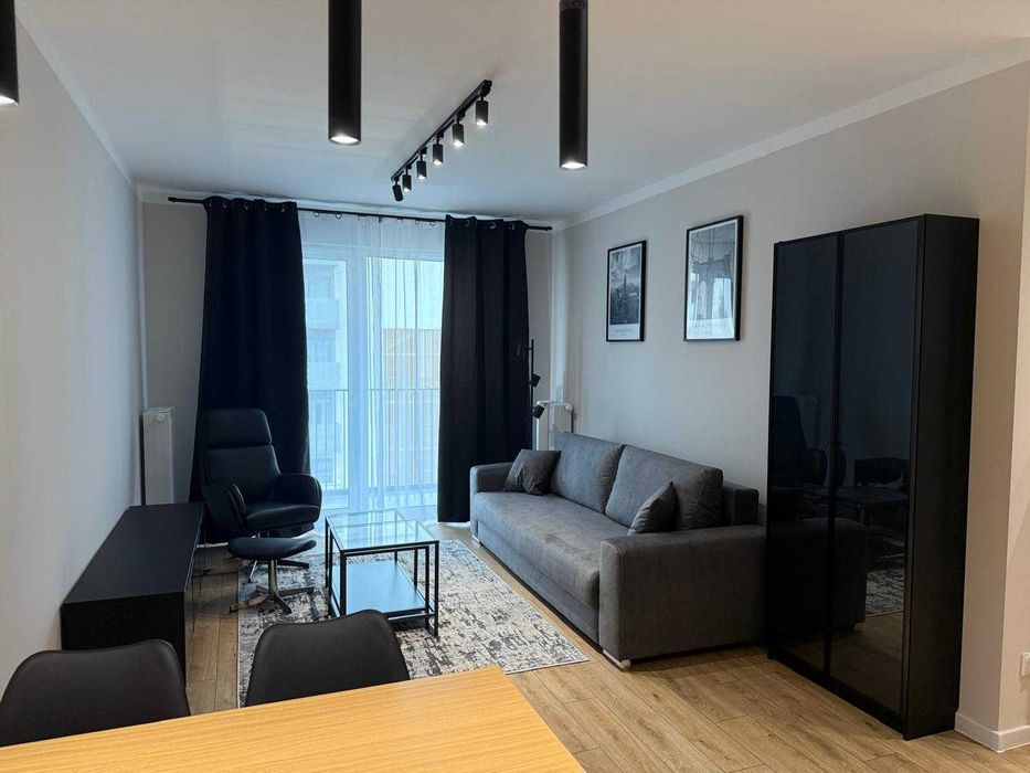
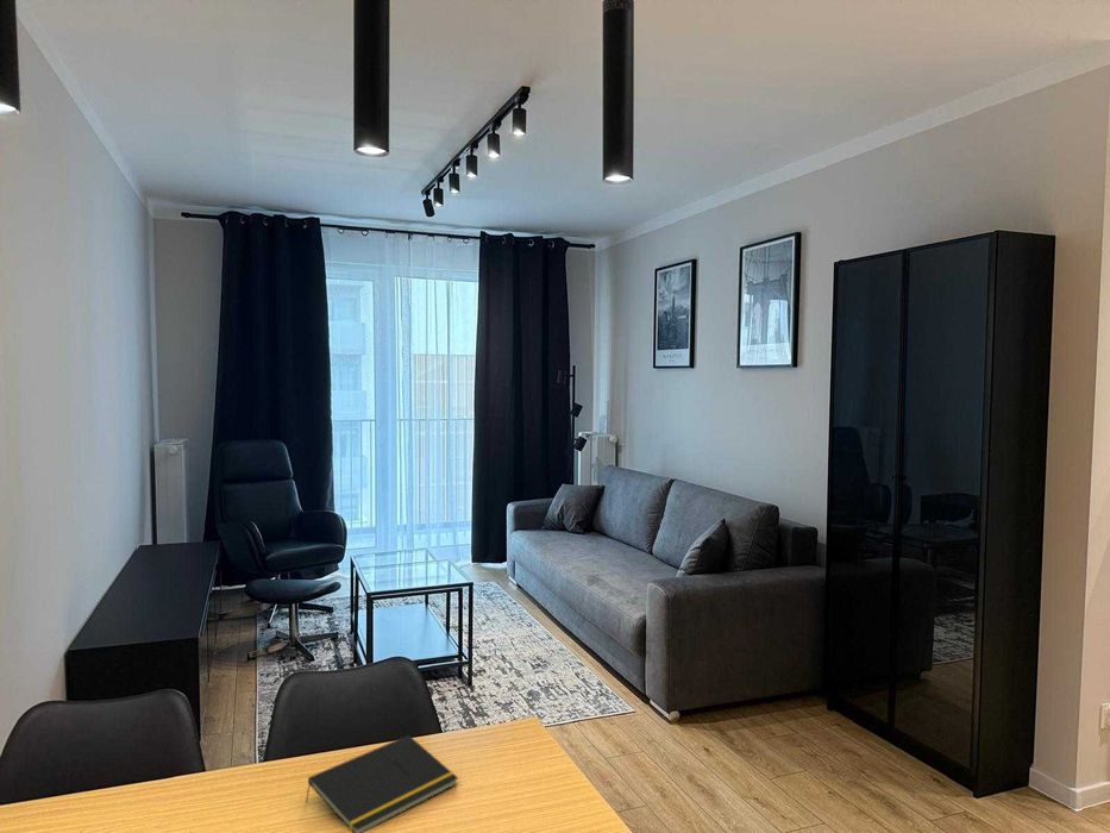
+ notepad [305,734,459,833]
